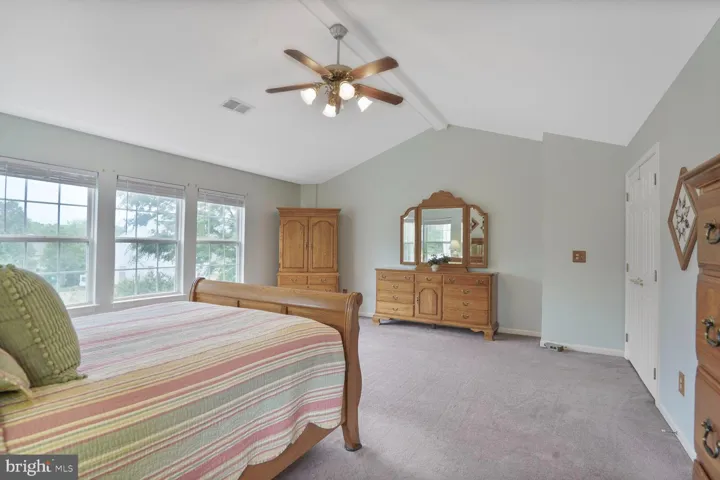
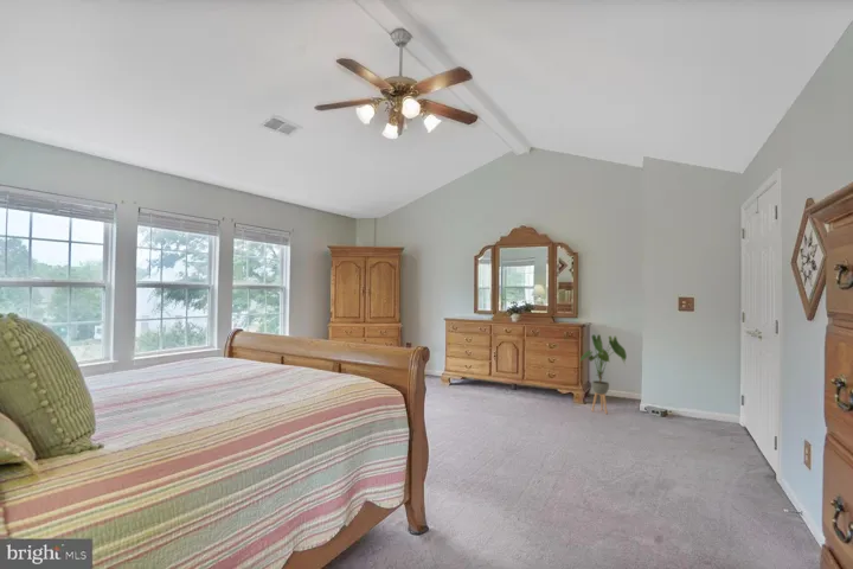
+ house plant [579,333,628,415]
